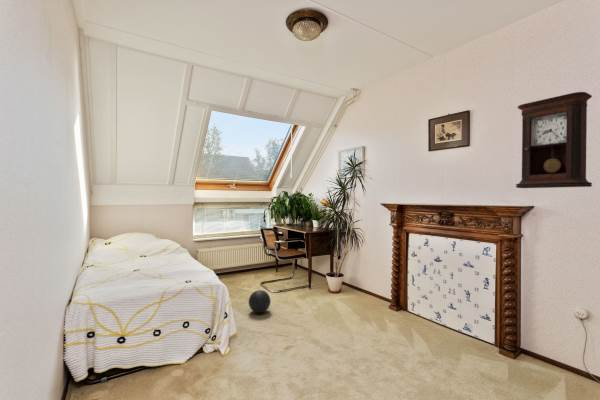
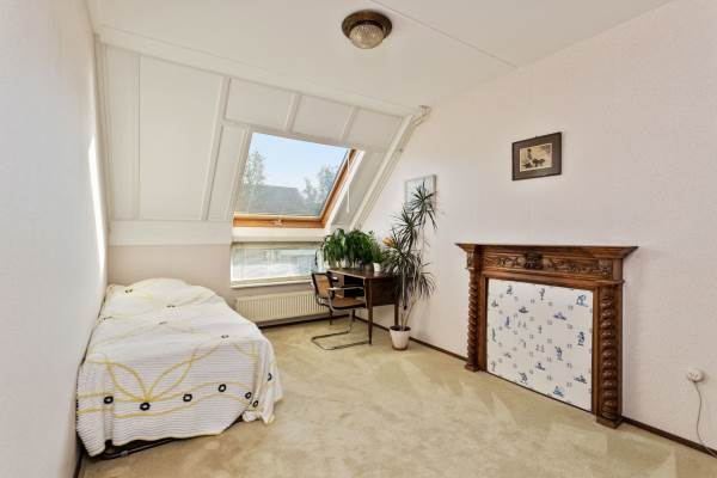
- pendulum clock [515,91,593,189]
- ball [248,289,271,314]
